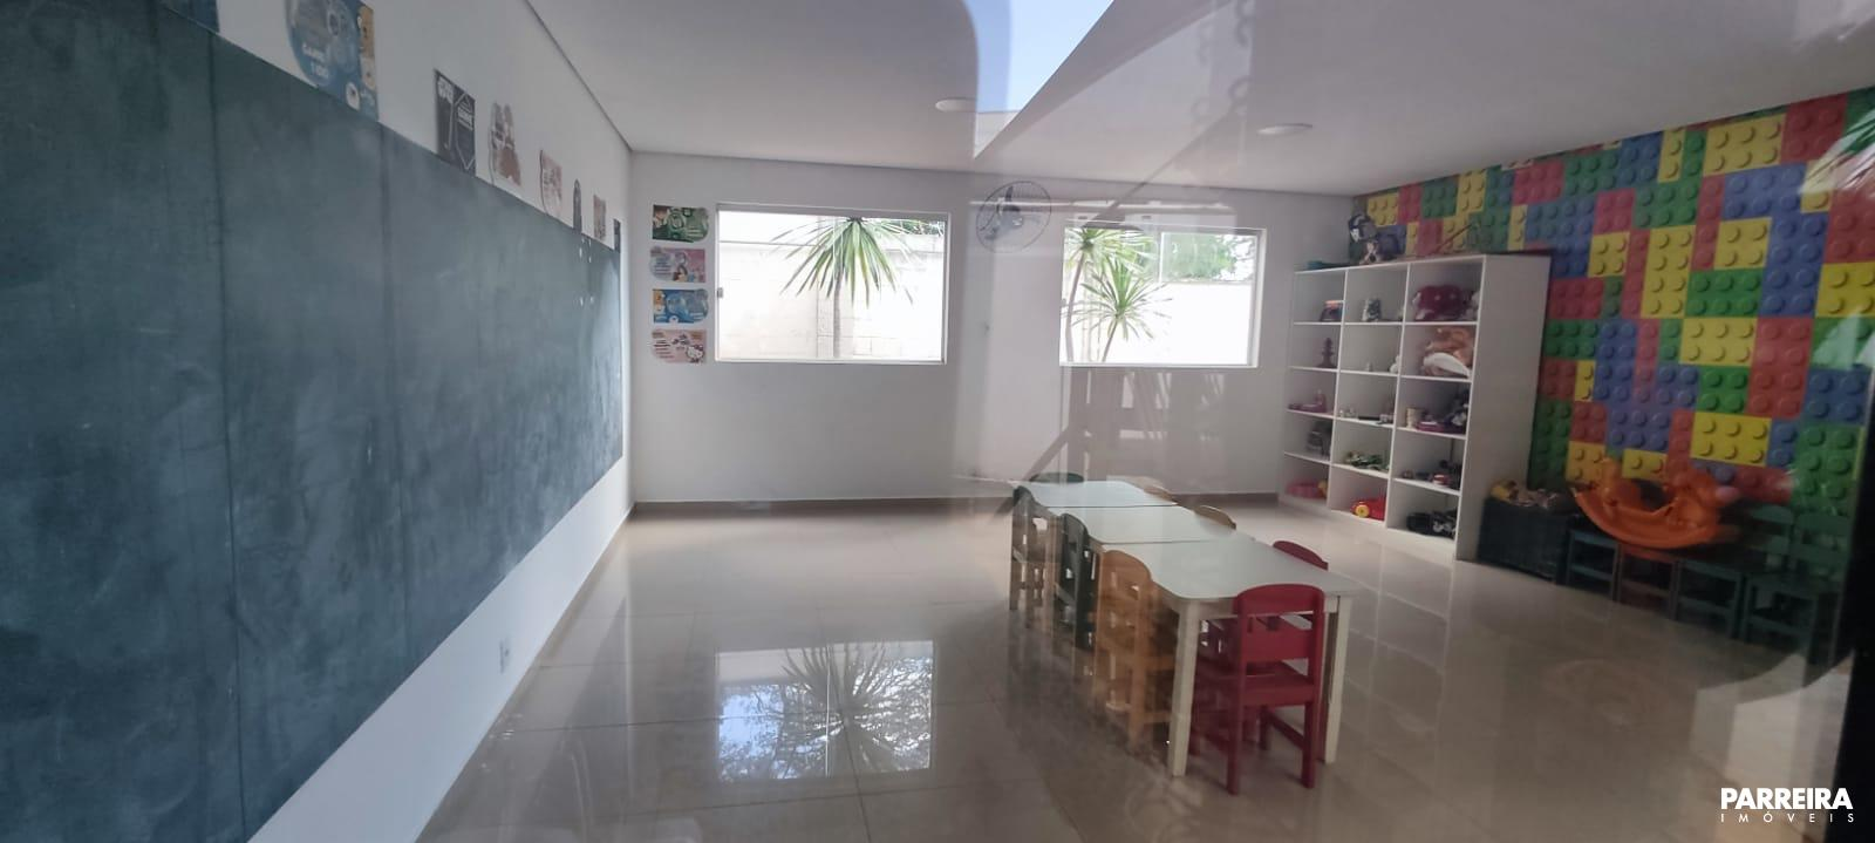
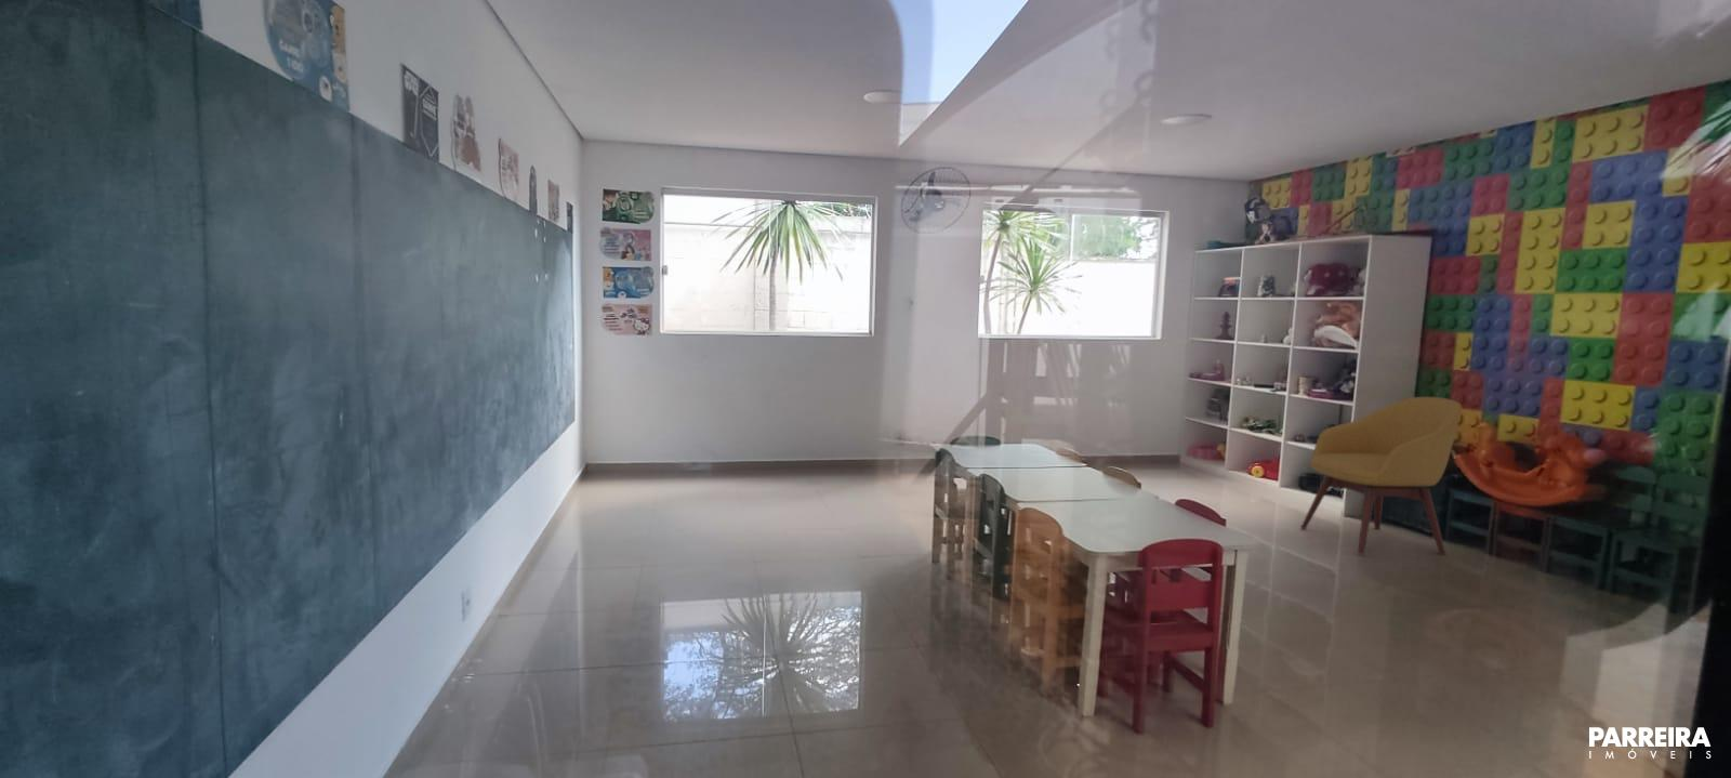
+ chair [1299,396,1463,556]
